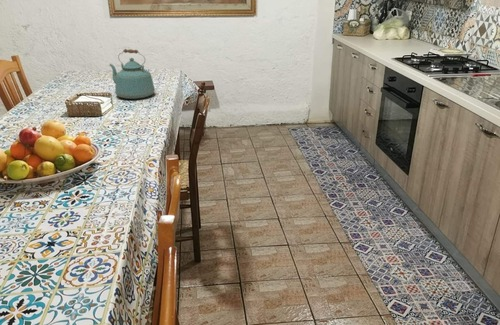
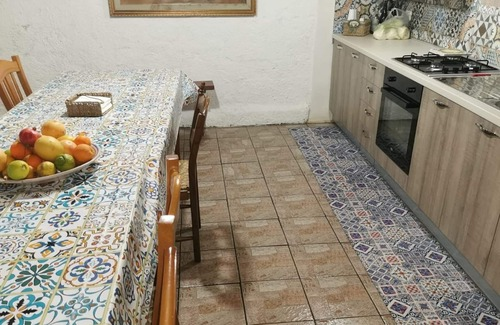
- kettle [108,48,156,100]
